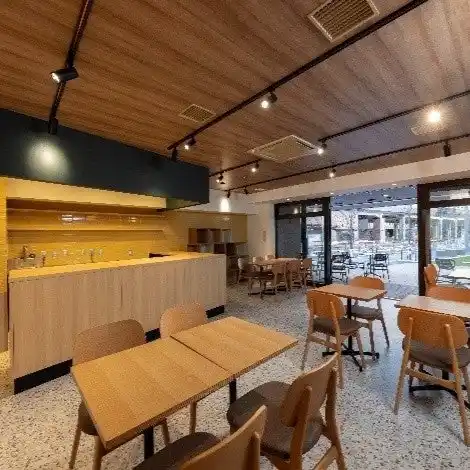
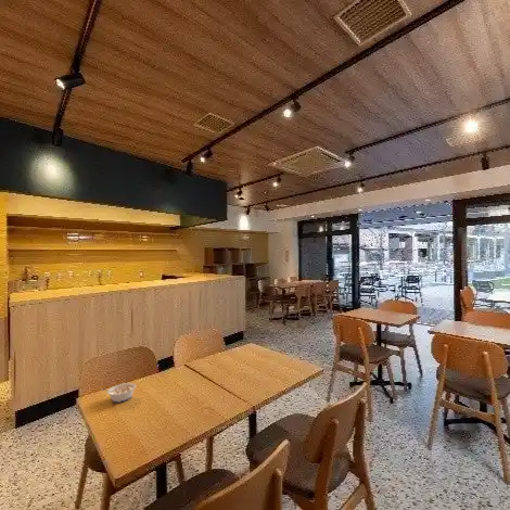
+ legume [100,382,137,404]
